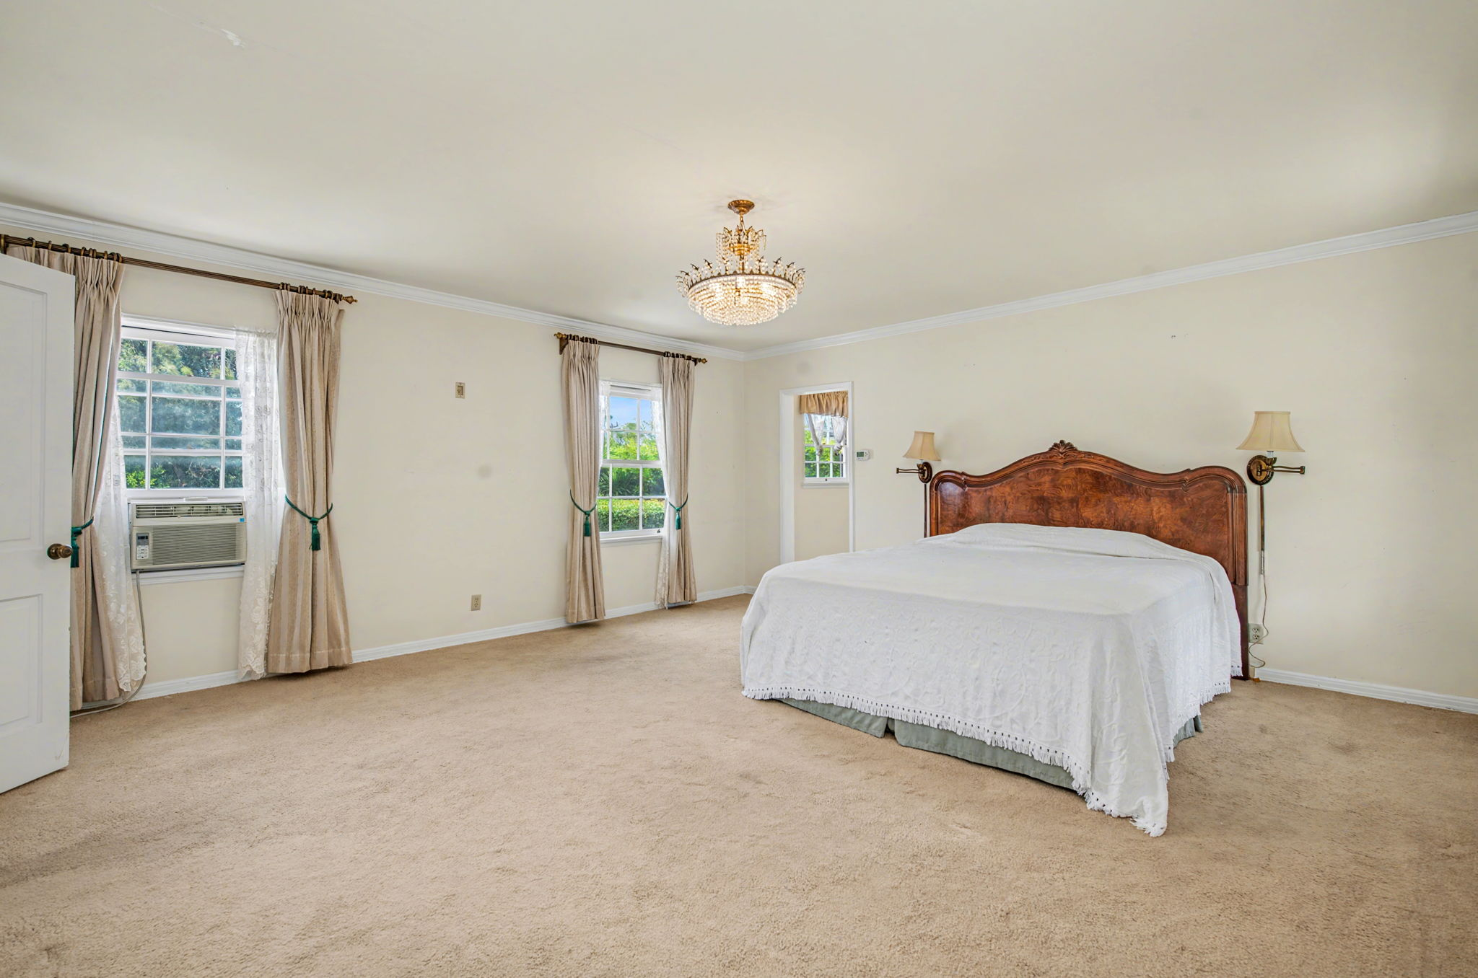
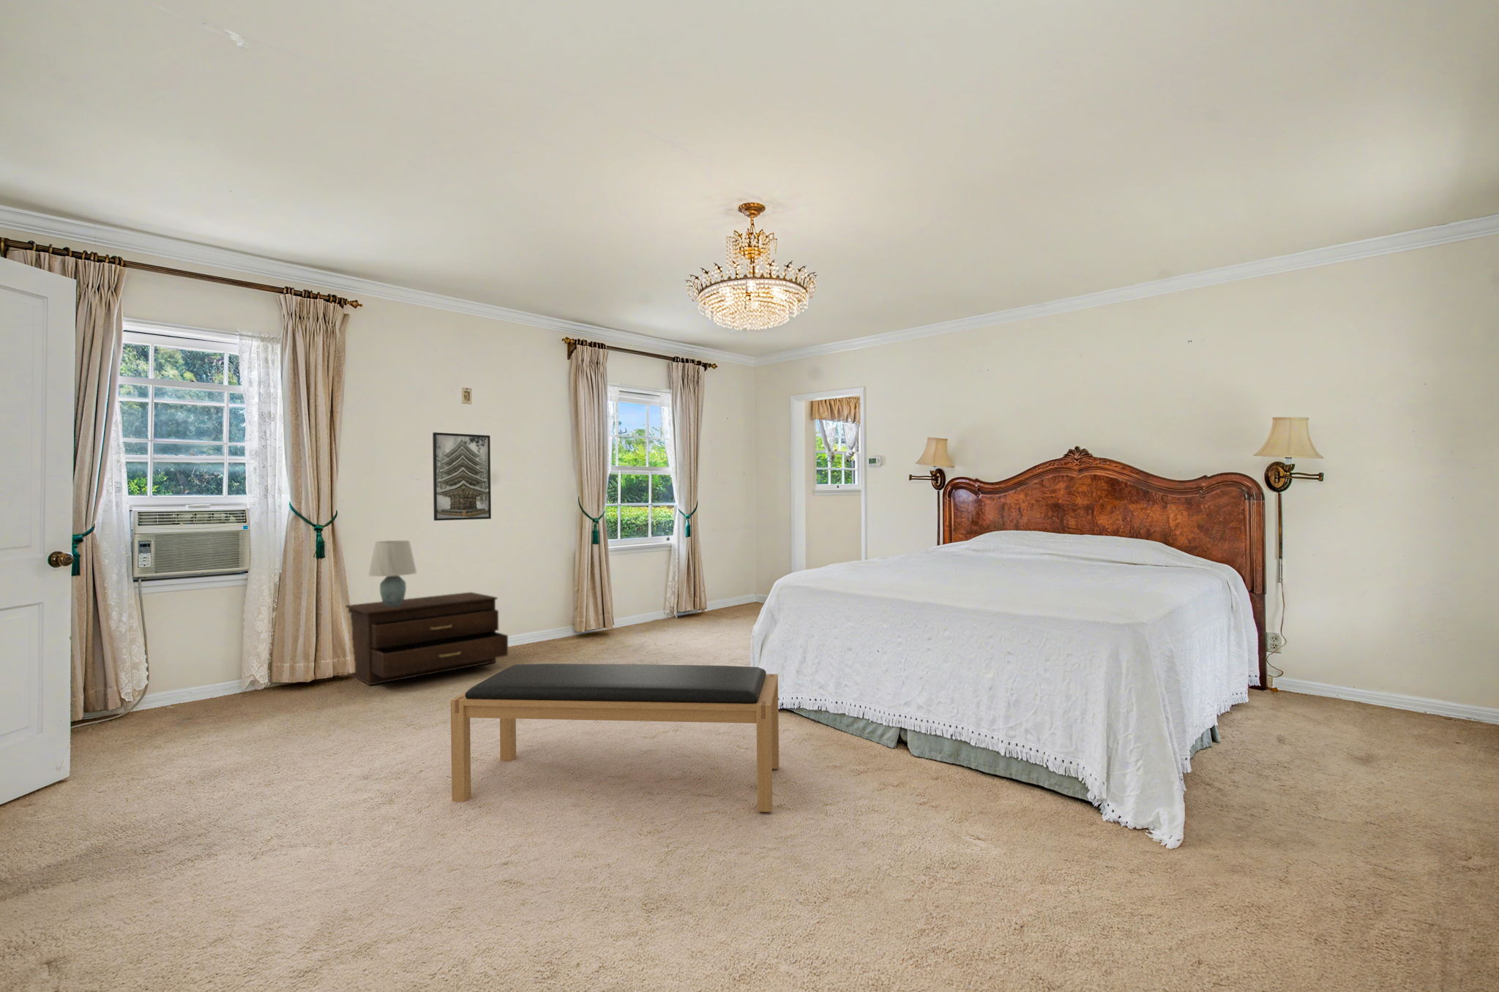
+ bench [451,663,779,813]
+ drawer [344,591,508,686]
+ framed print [432,432,492,521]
+ table lamp [368,540,417,607]
